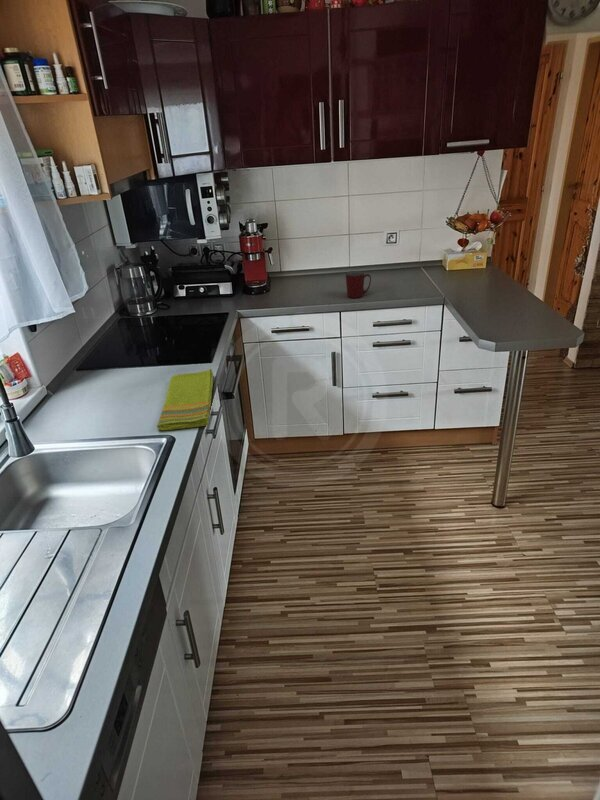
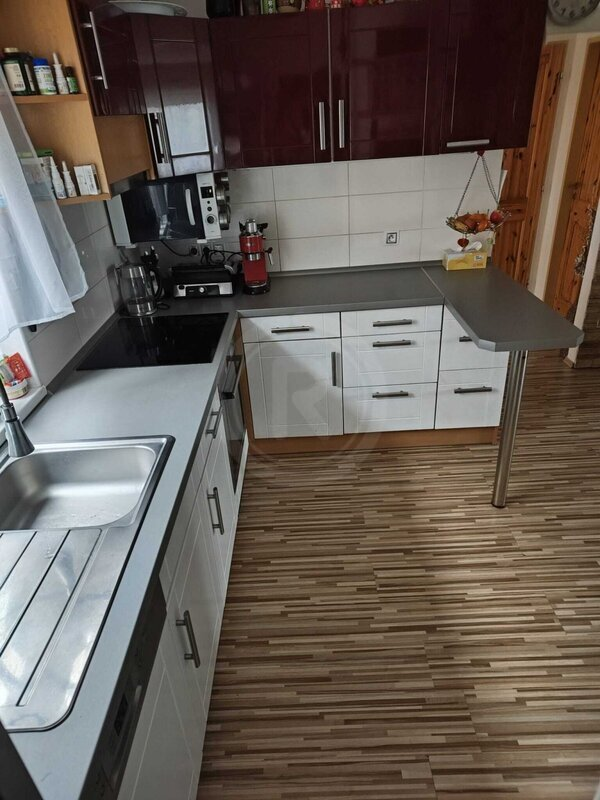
- mug [345,270,372,299]
- dish towel [156,368,214,431]
